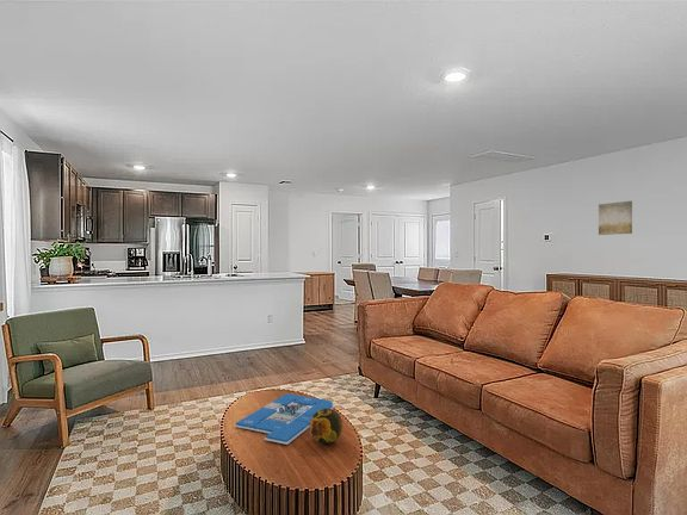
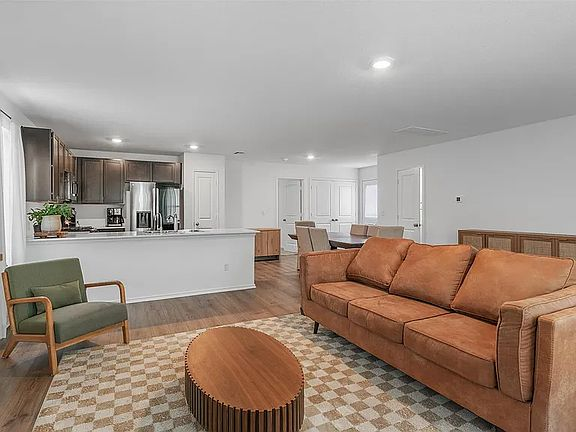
- board game [234,392,335,446]
- wall art [598,200,633,236]
- decorative orb [309,409,344,445]
